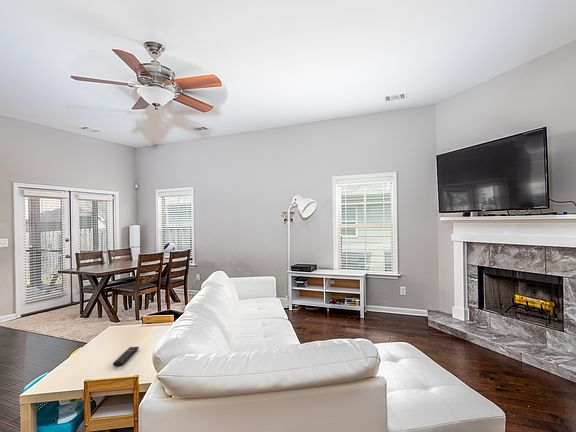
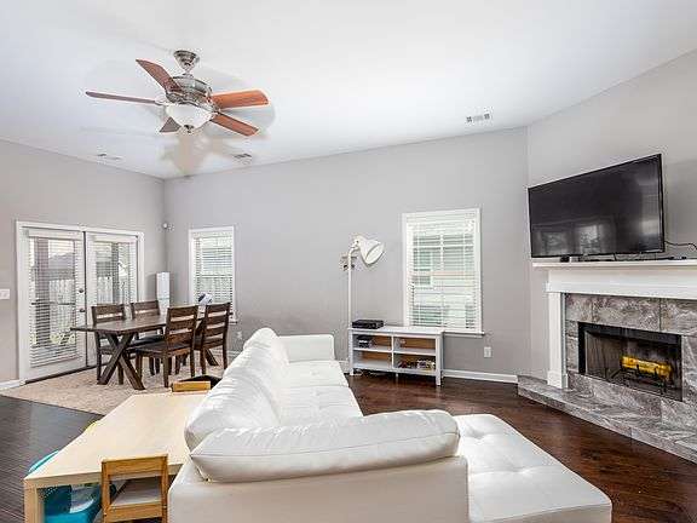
- remote control [112,346,140,367]
